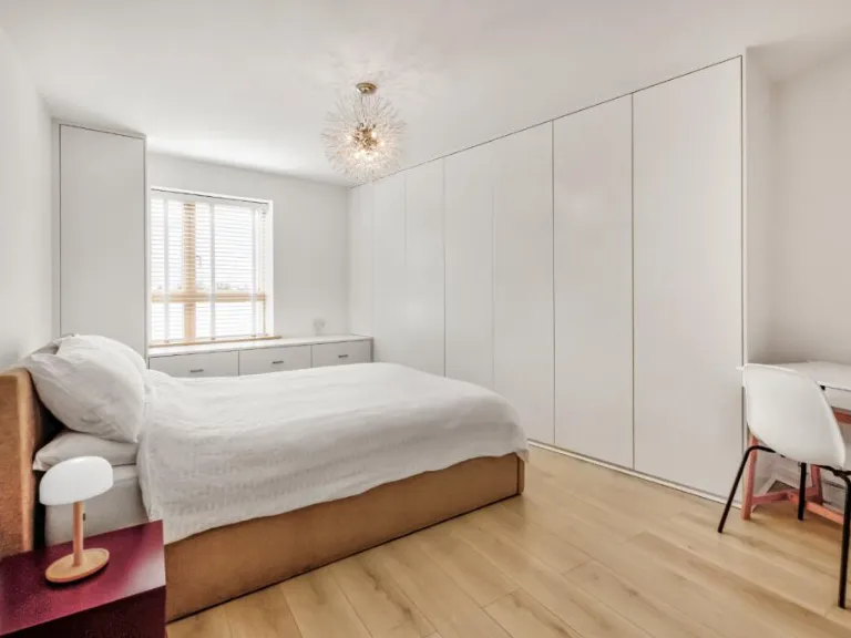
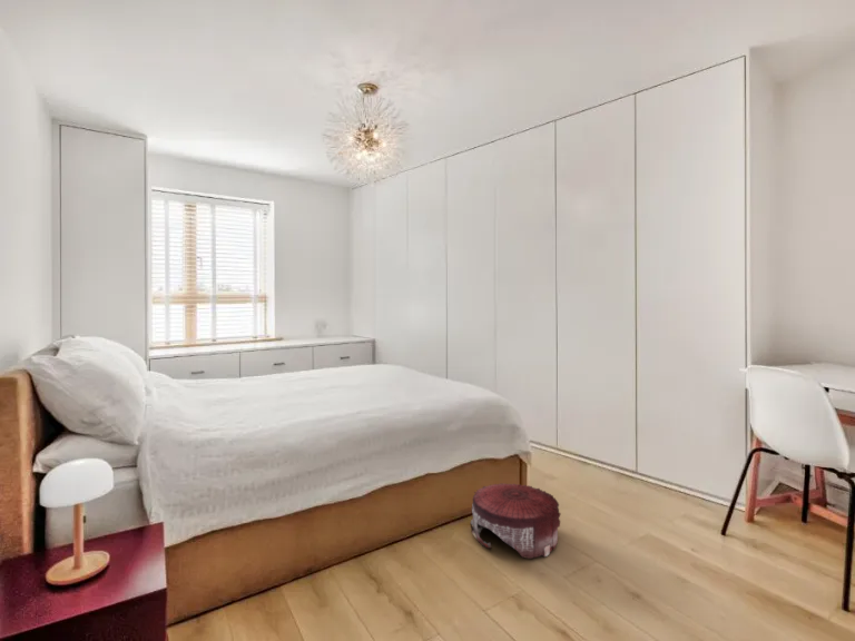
+ pouf [469,483,562,560]
